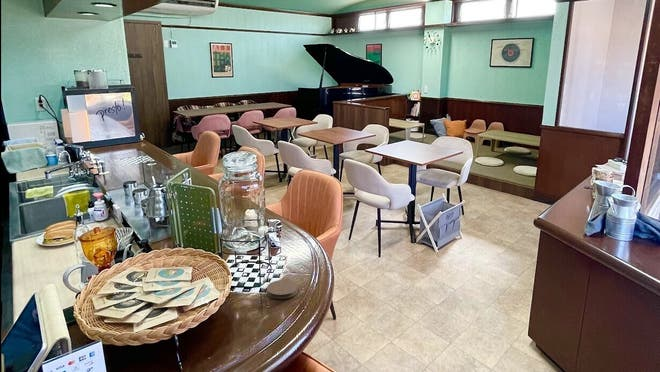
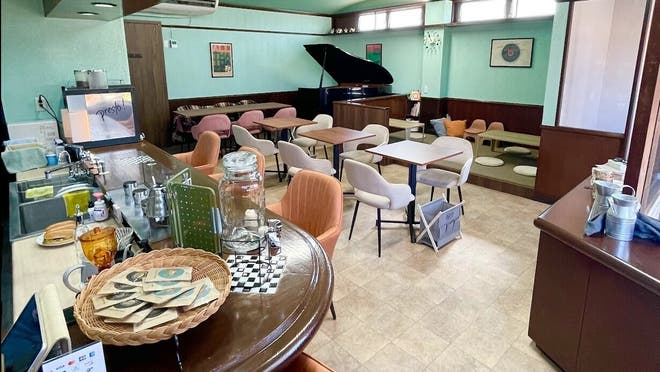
- coaster [266,279,299,300]
